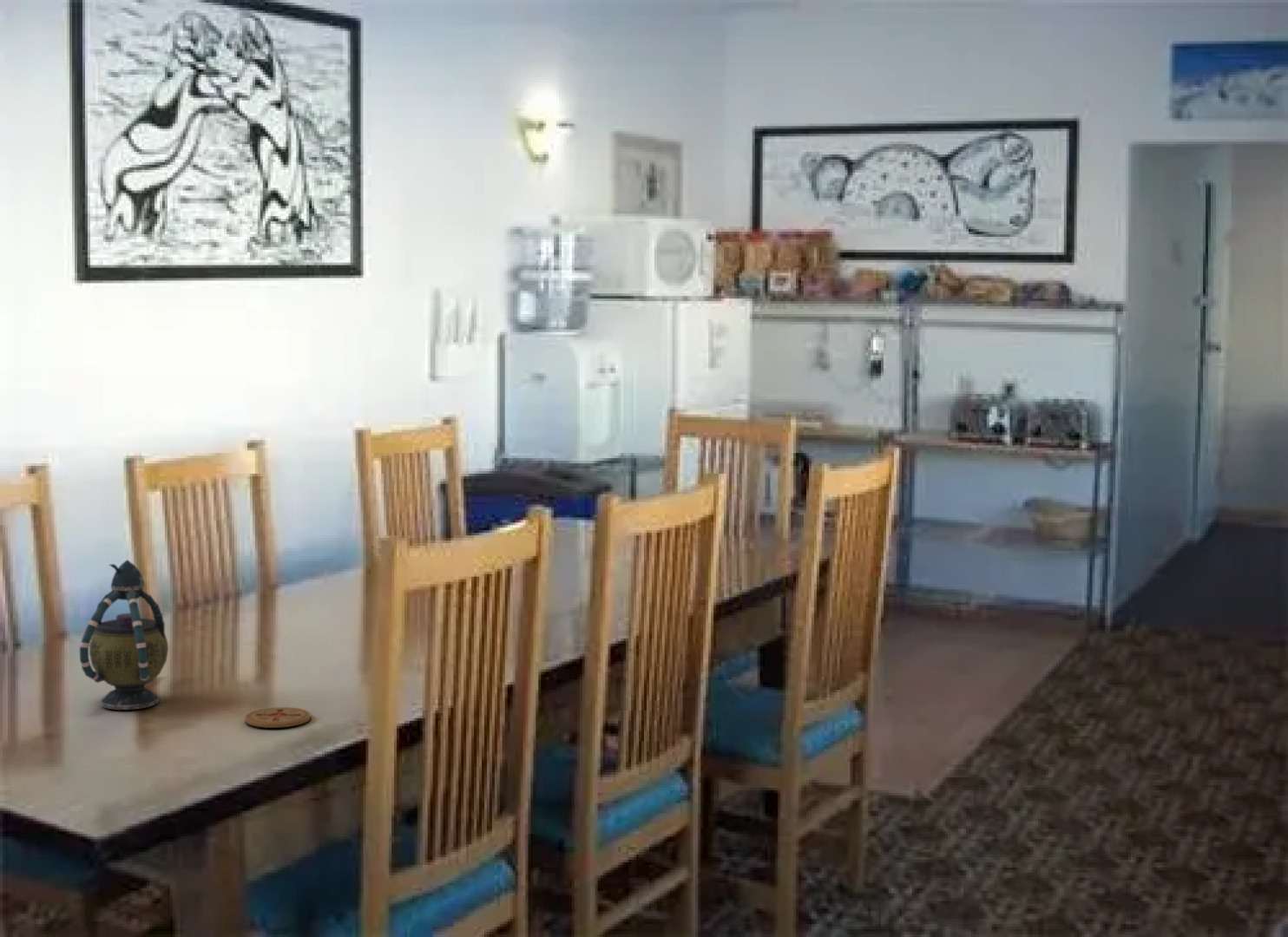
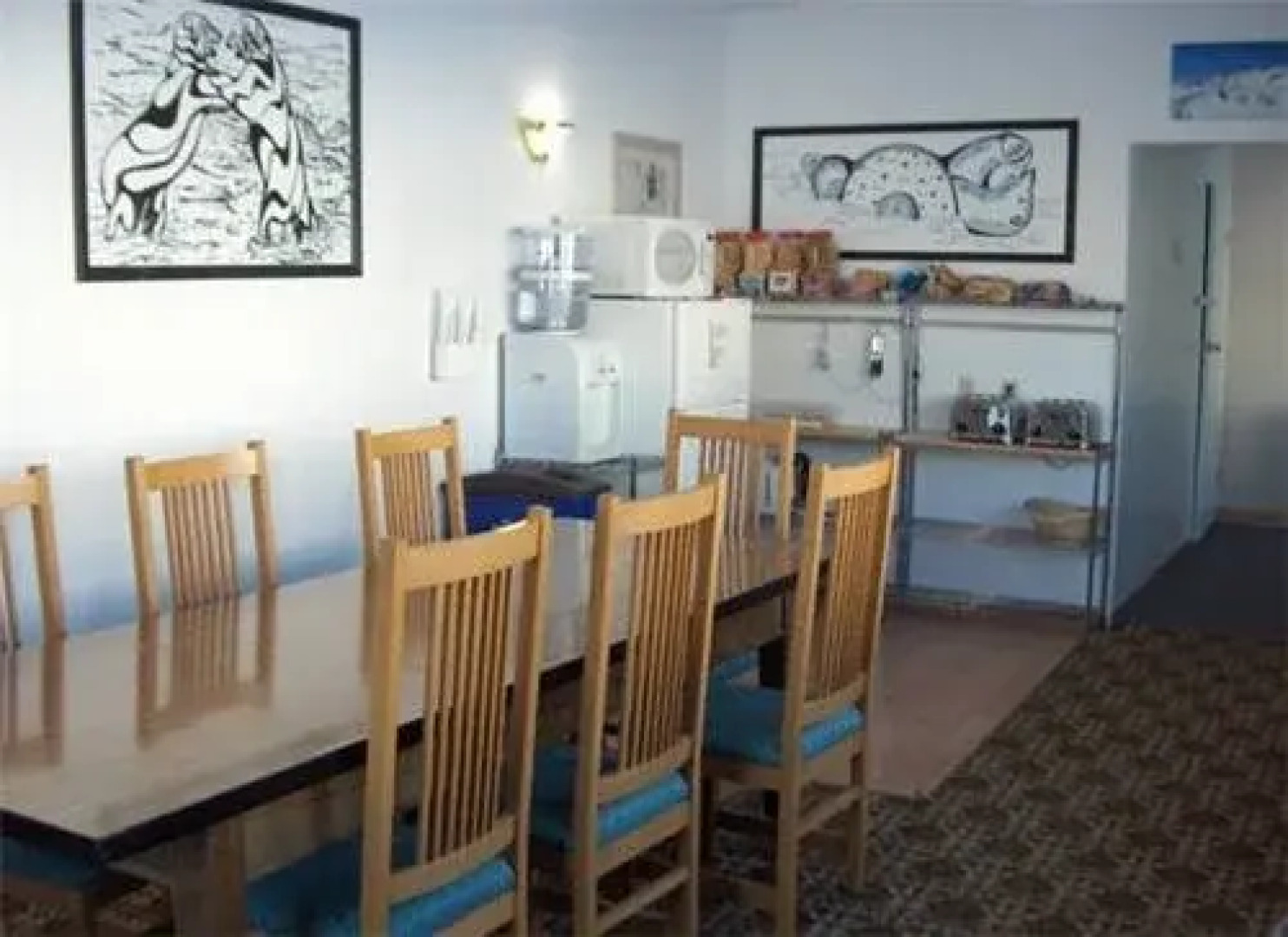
- coaster [244,706,312,729]
- teapot [79,559,169,711]
